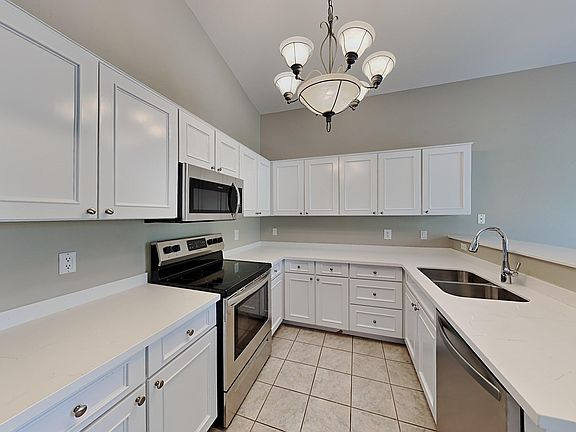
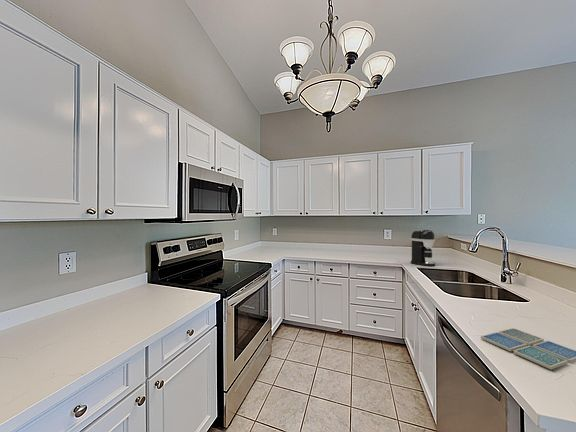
+ drink coaster [480,327,576,371]
+ coffee maker [410,229,436,267]
